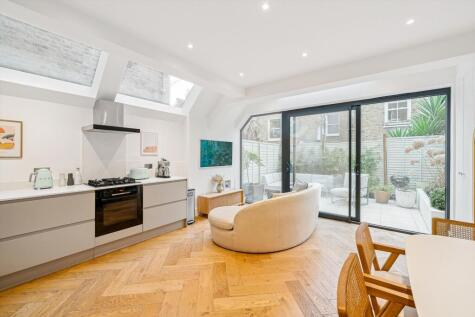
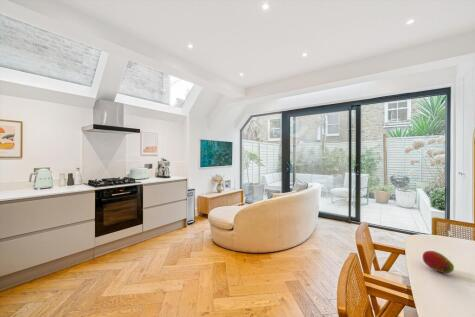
+ fruit [421,250,455,274]
